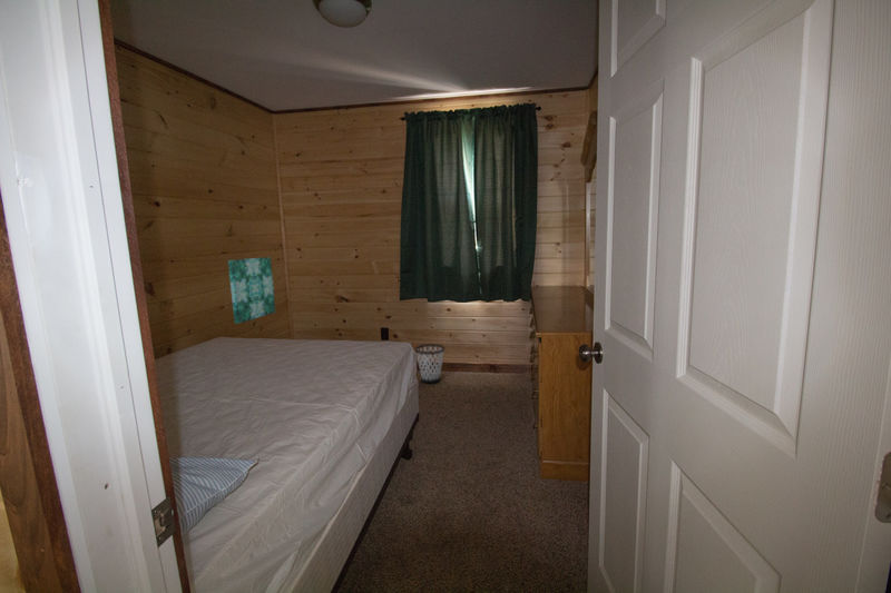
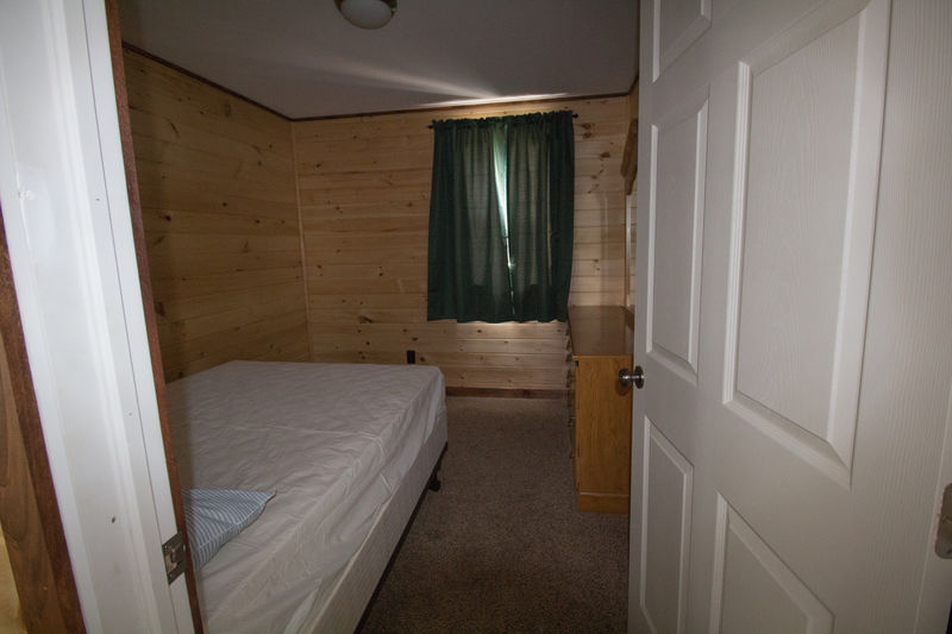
- wall art [227,256,276,325]
- wastebasket [414,343,446,384]
